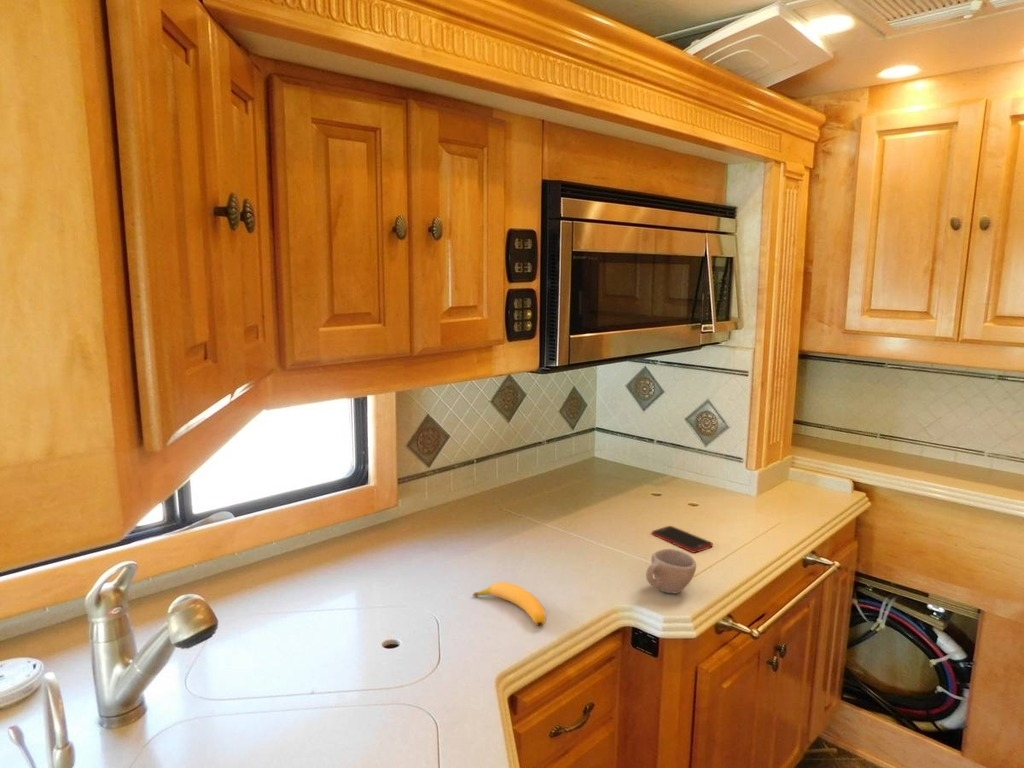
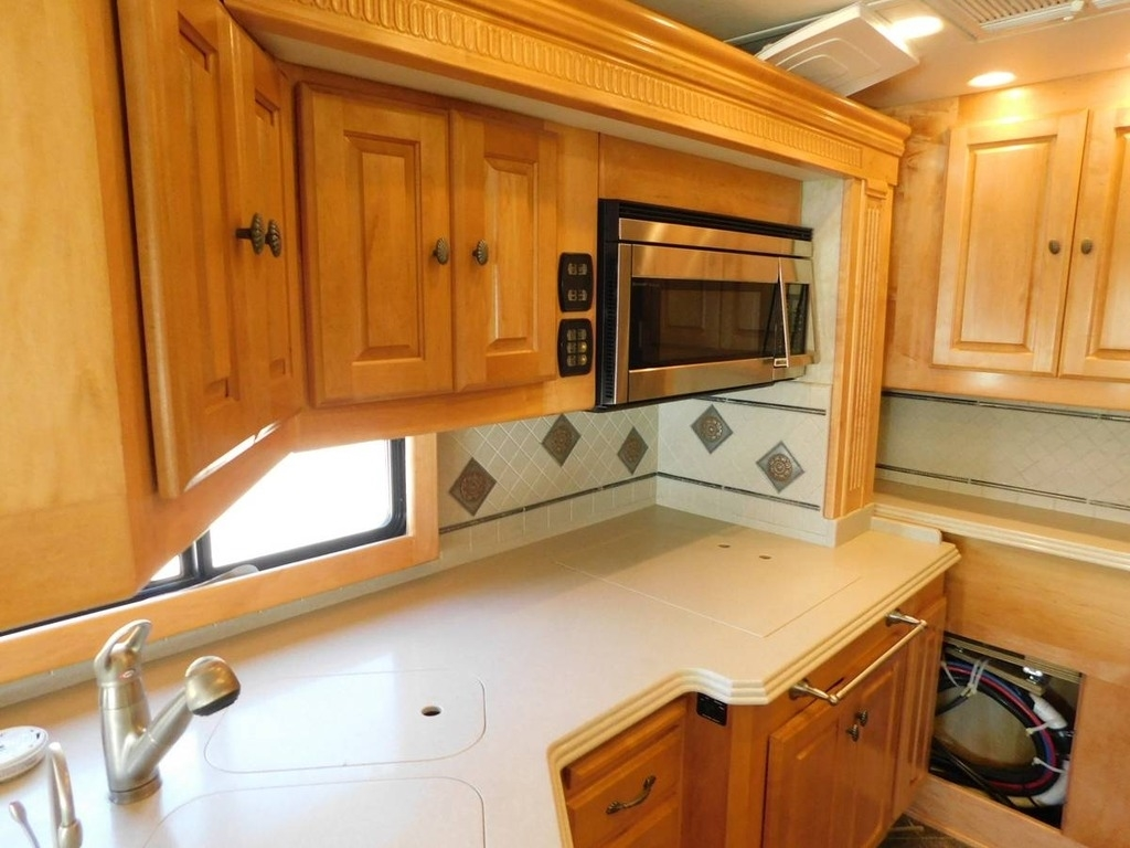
- cell phone [651,525,714,554]
- cup [645,548,697,594]
- banana [472,581,547,627]
